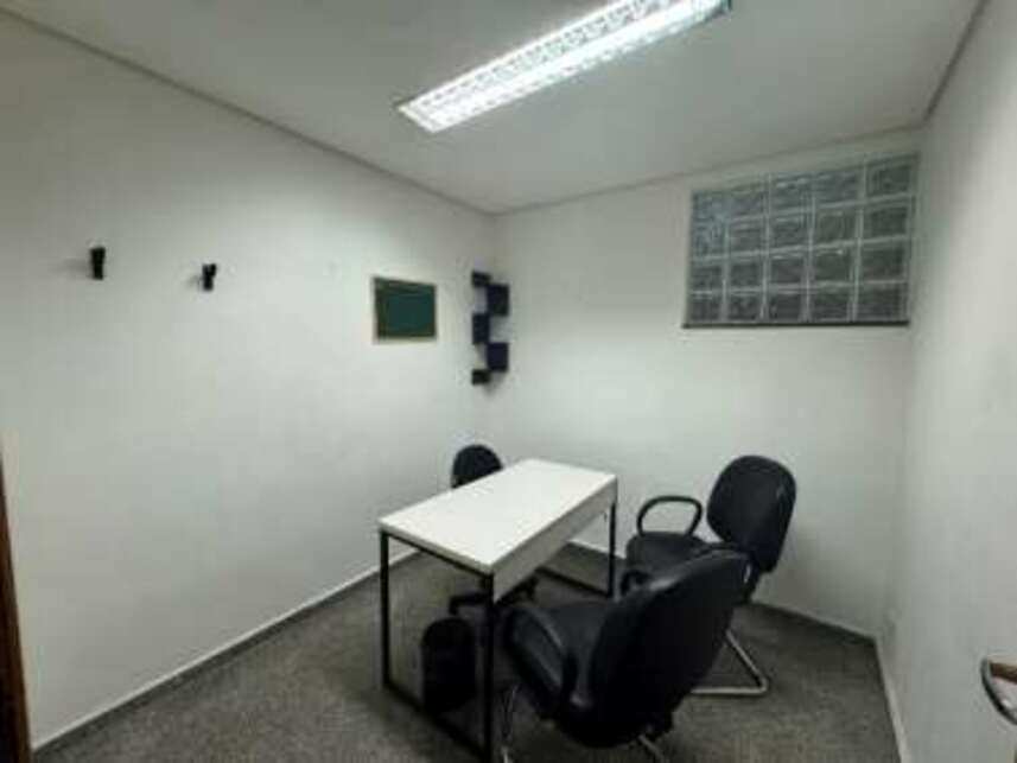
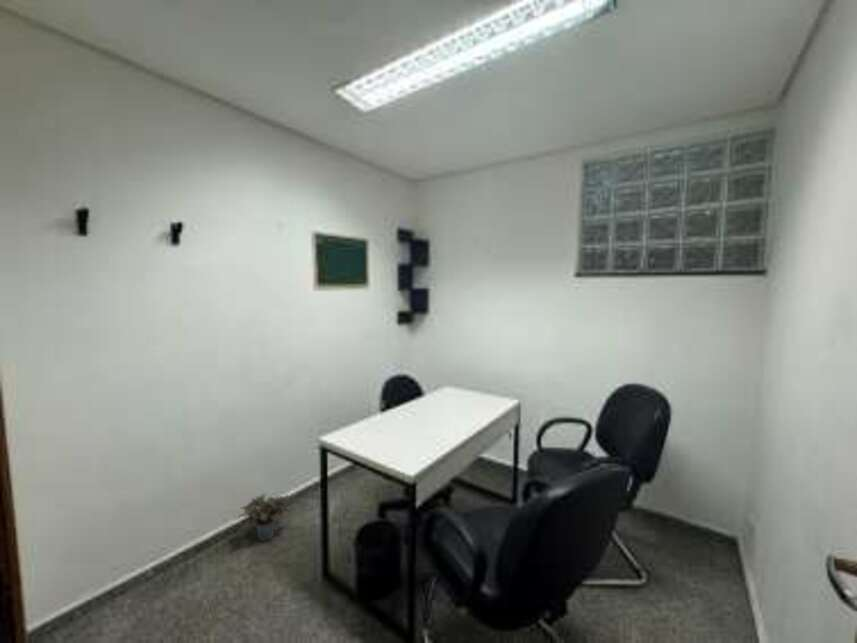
+ potted plant [235,492,292,542]
